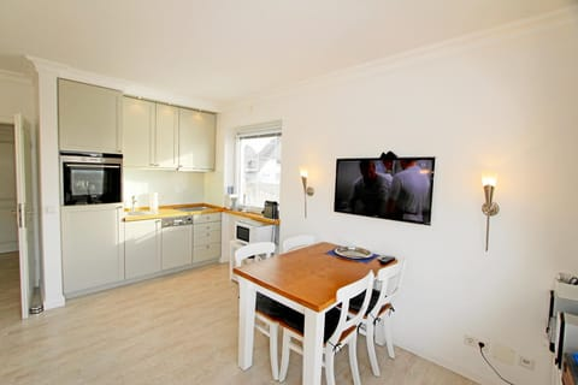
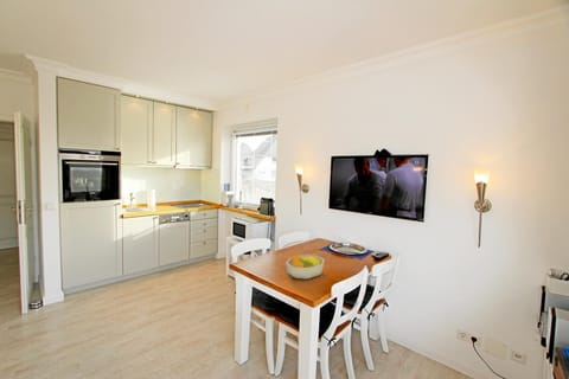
+ fruit bowl [284,253,326,281]
